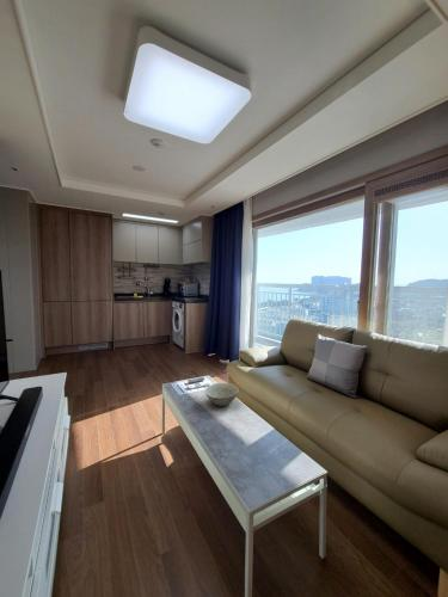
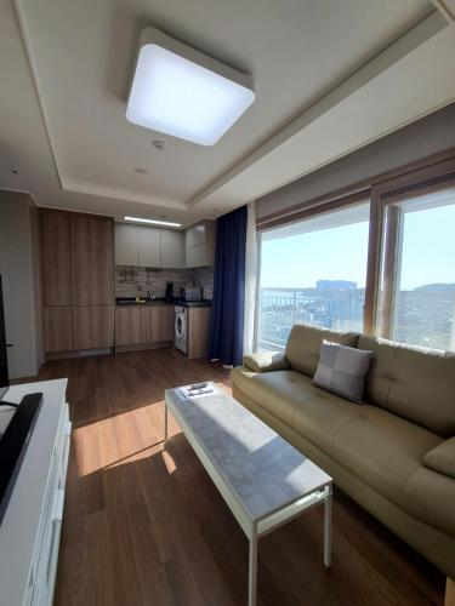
- bowl [204,382,240,407]
